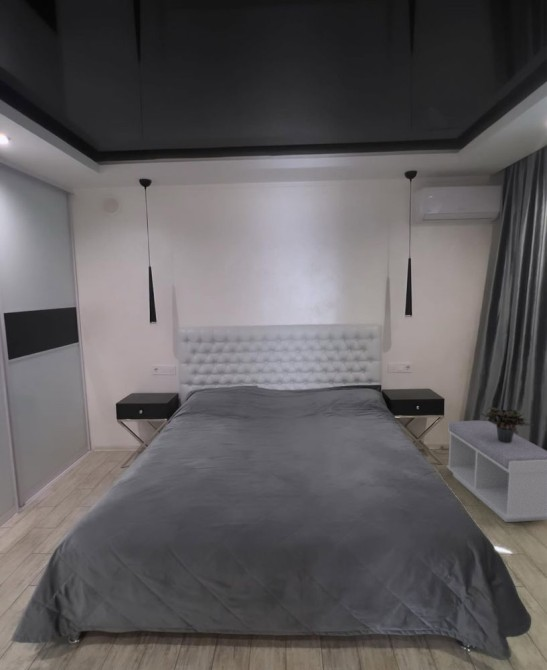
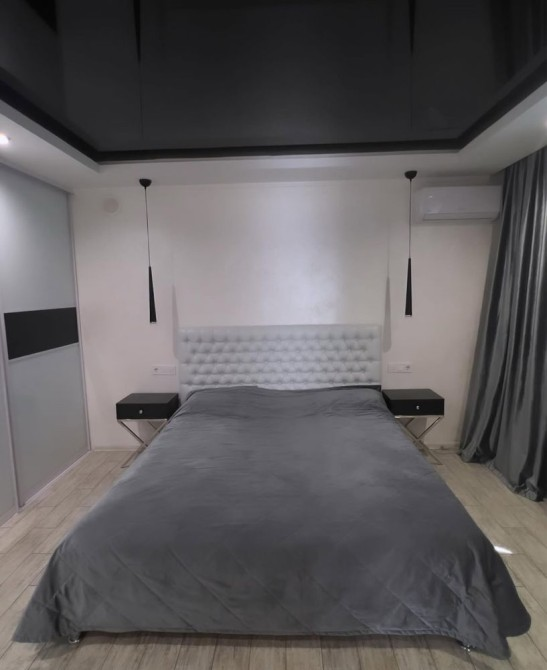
- potted plant [480,406,534,443]
- bench [446,419,547,523]
